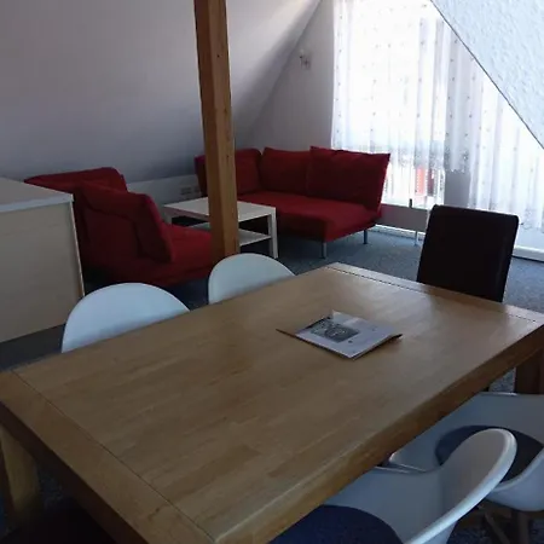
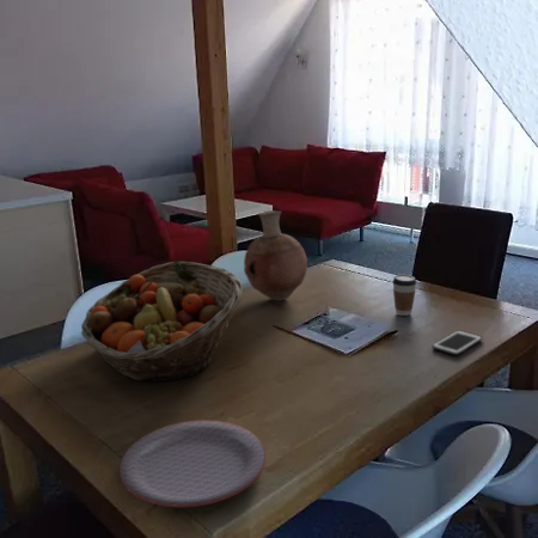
+ plate [118,420,267,508]
+ fruit basket [80,261,244,383]
+ cell phone [432,330,483,356]
+ coffee cup [391,274,417,317]
+ vase [243,209,308,301]
